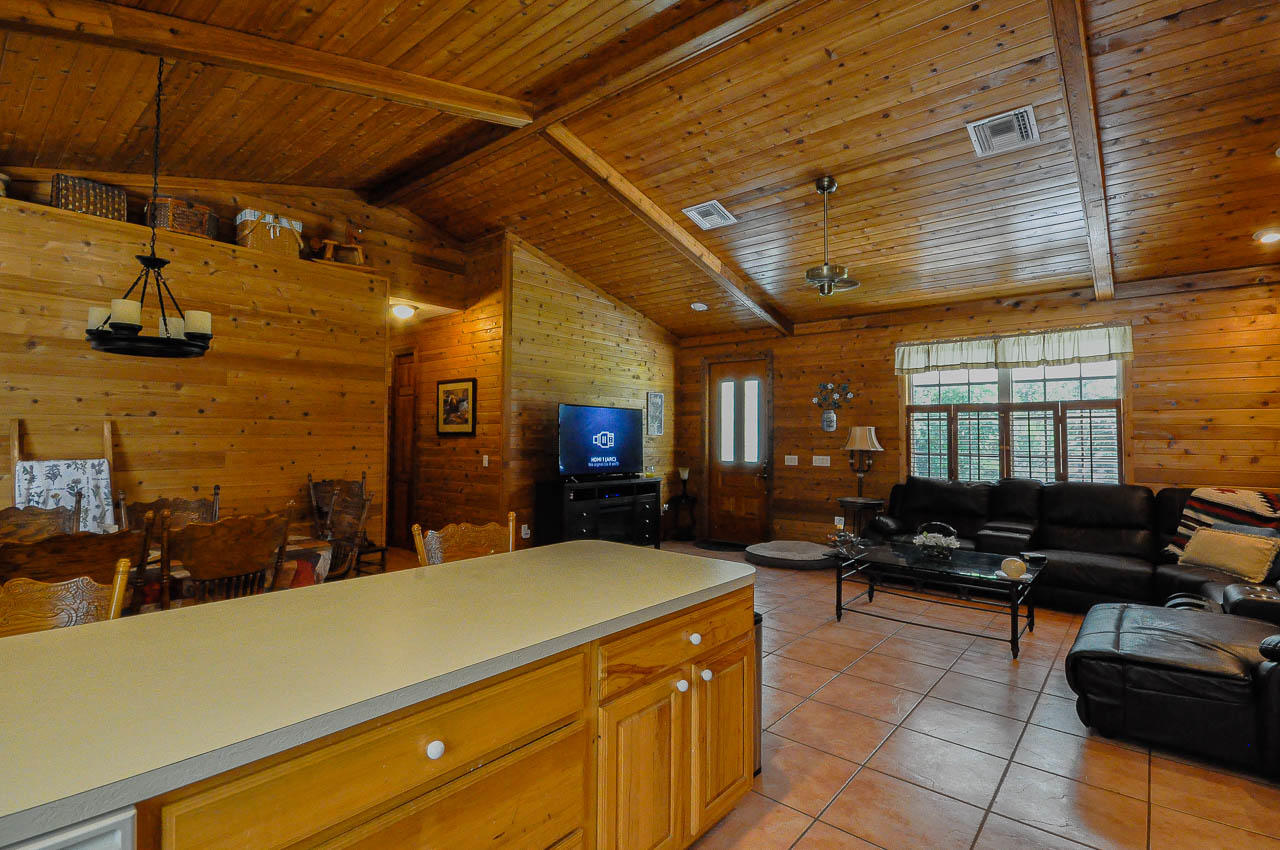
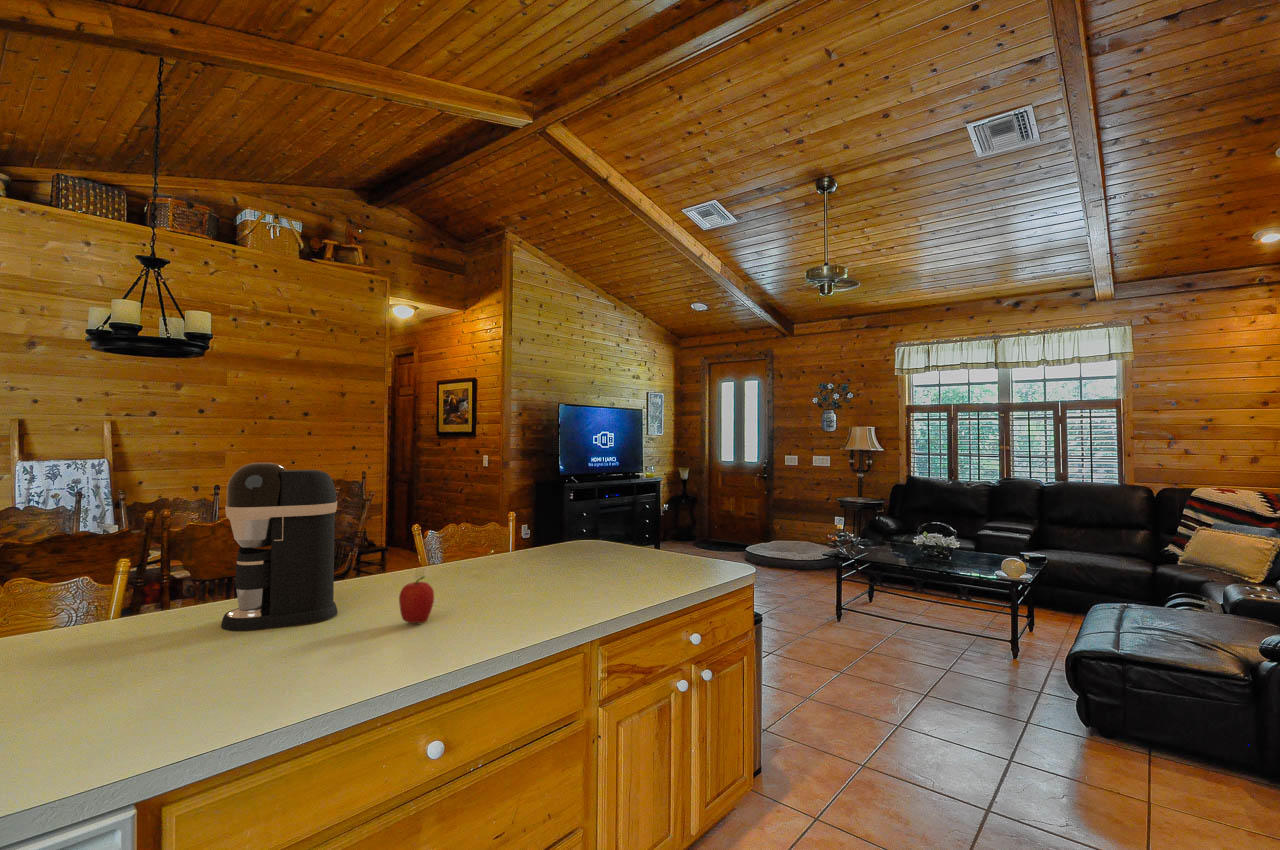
+ coffee maker [220,462,338,632]
+ fruit [398,575,435,624]
